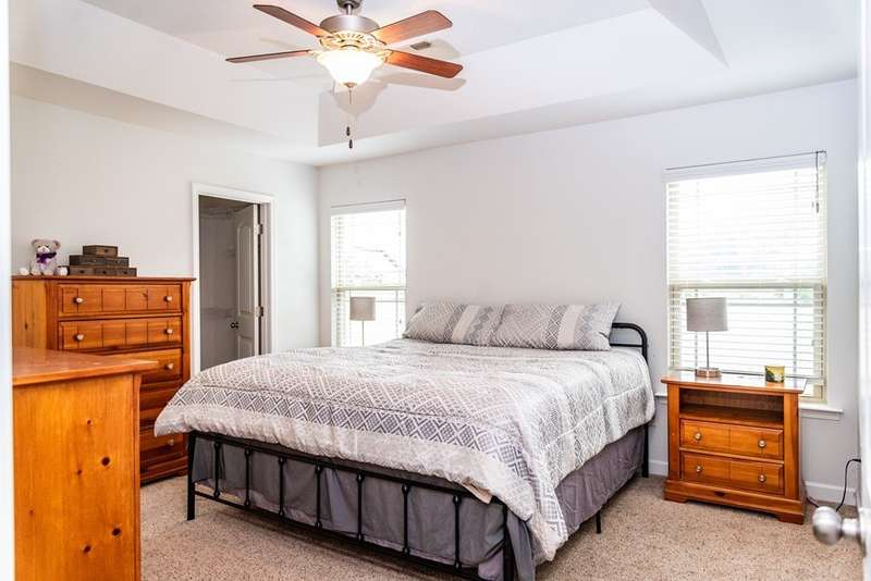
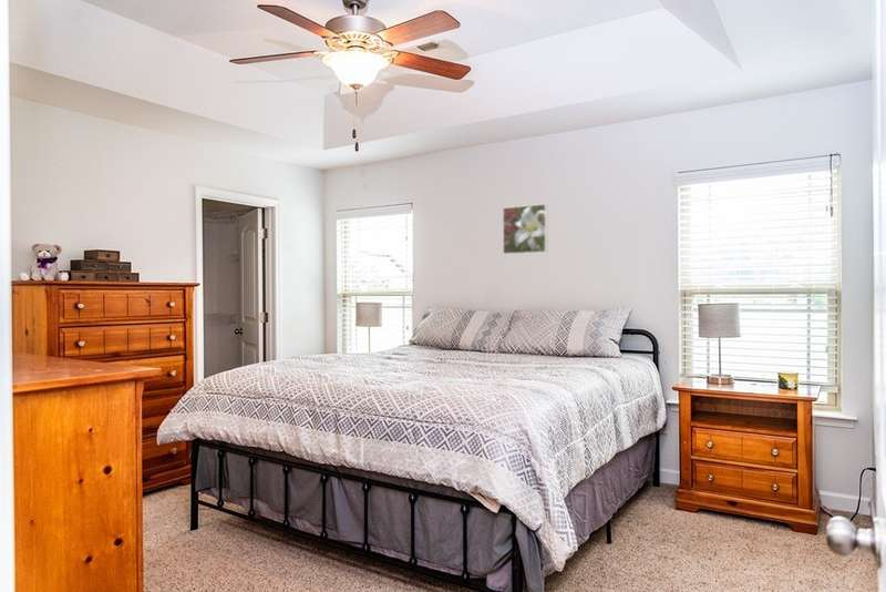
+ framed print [502,203,548,255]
